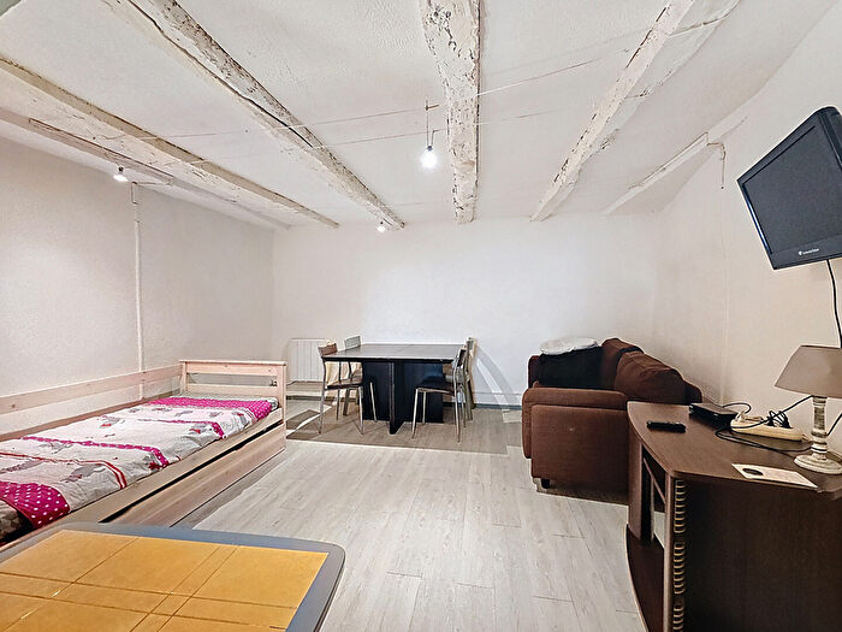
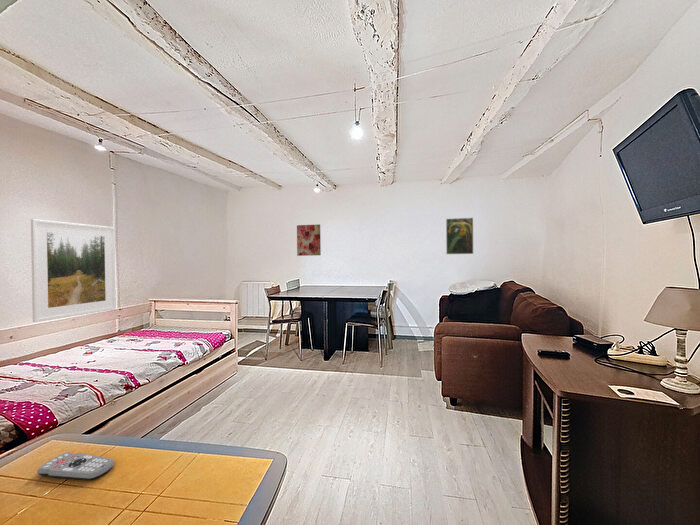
+ wall art [296,223,322,257]
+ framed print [30,218,117,323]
+ remote control [36,451,115,481]
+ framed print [445,217,474,255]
